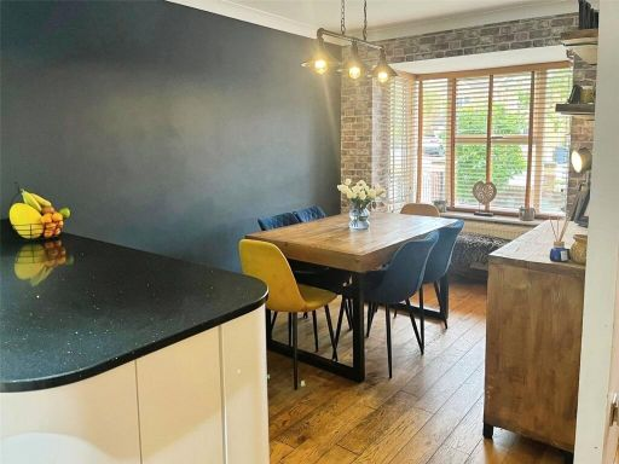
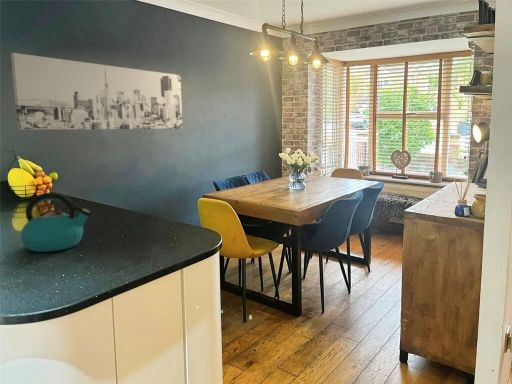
+ wall art [10,52,184,131]
+ kettle [20,192,91,253]
